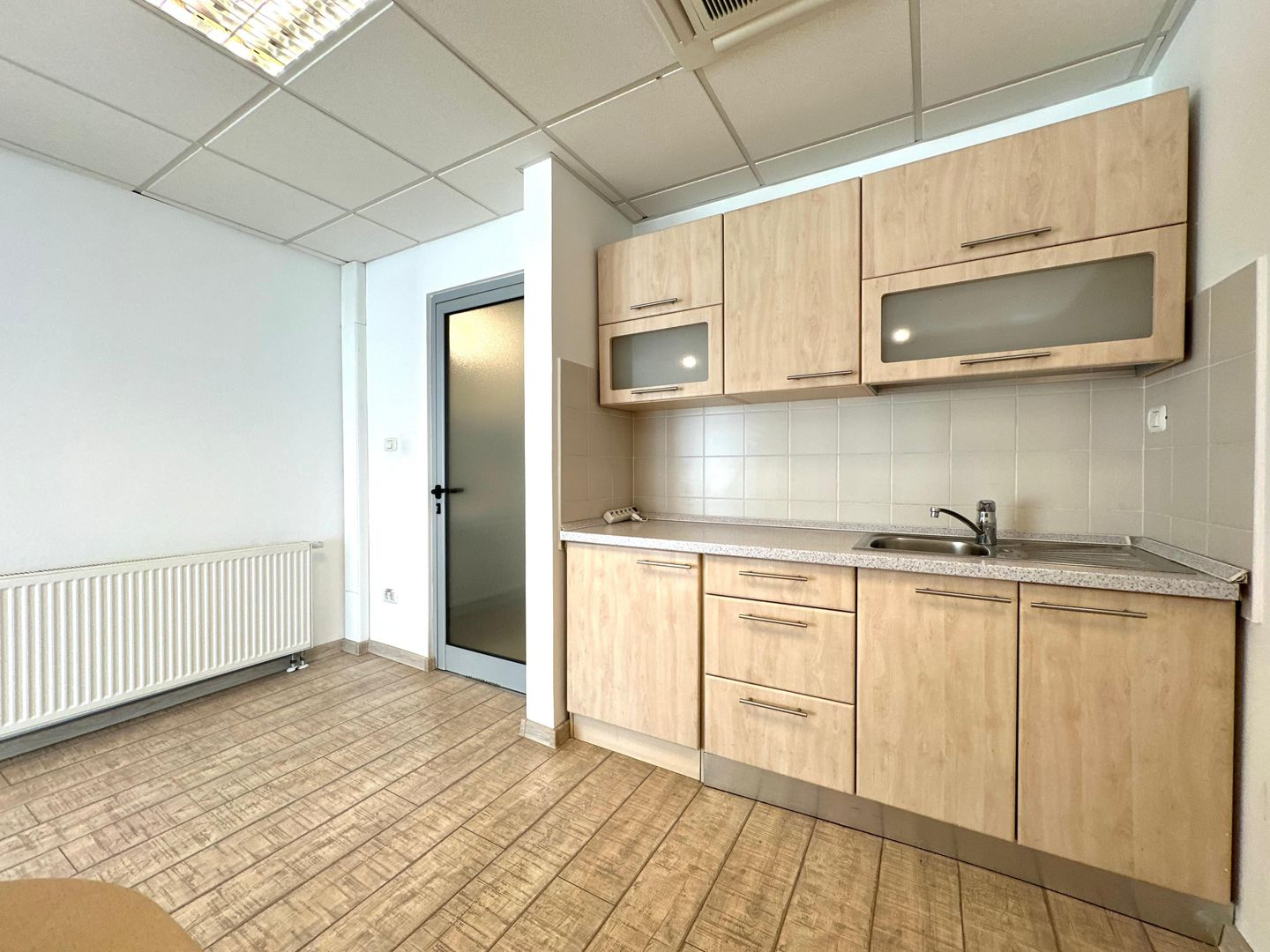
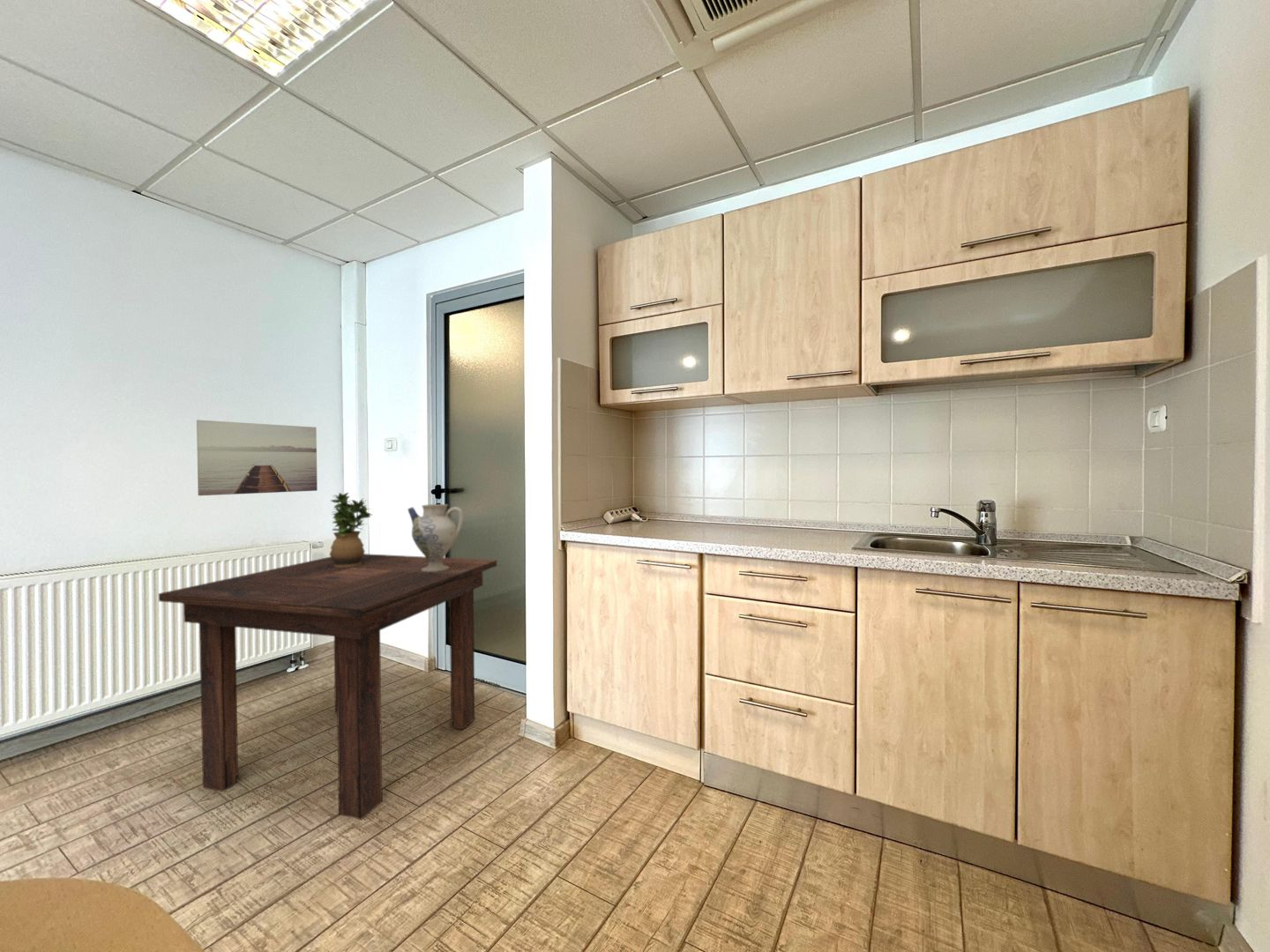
+ potted plant [329,492,372,567]
+ pitcher [407,503,465,572]
+ wall art [196,419,318,496]
+ dining table [158,553,497,821]
